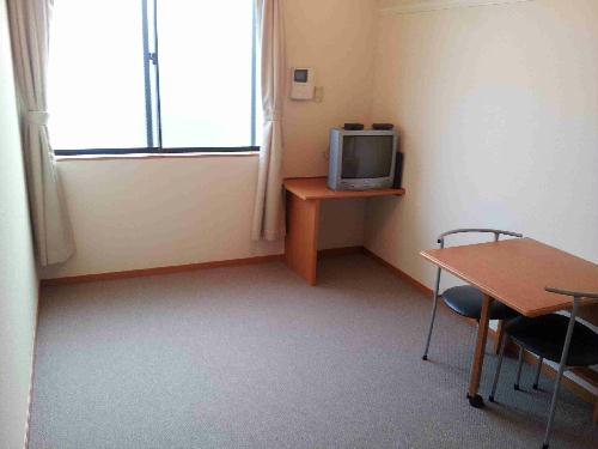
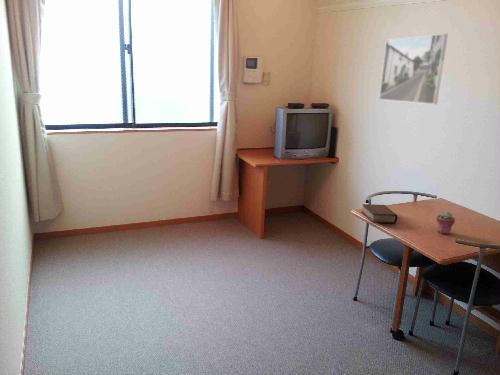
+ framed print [378,33,449,105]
+ book [361,203,398,224]
+ potted succulent [436,210,456,235]
